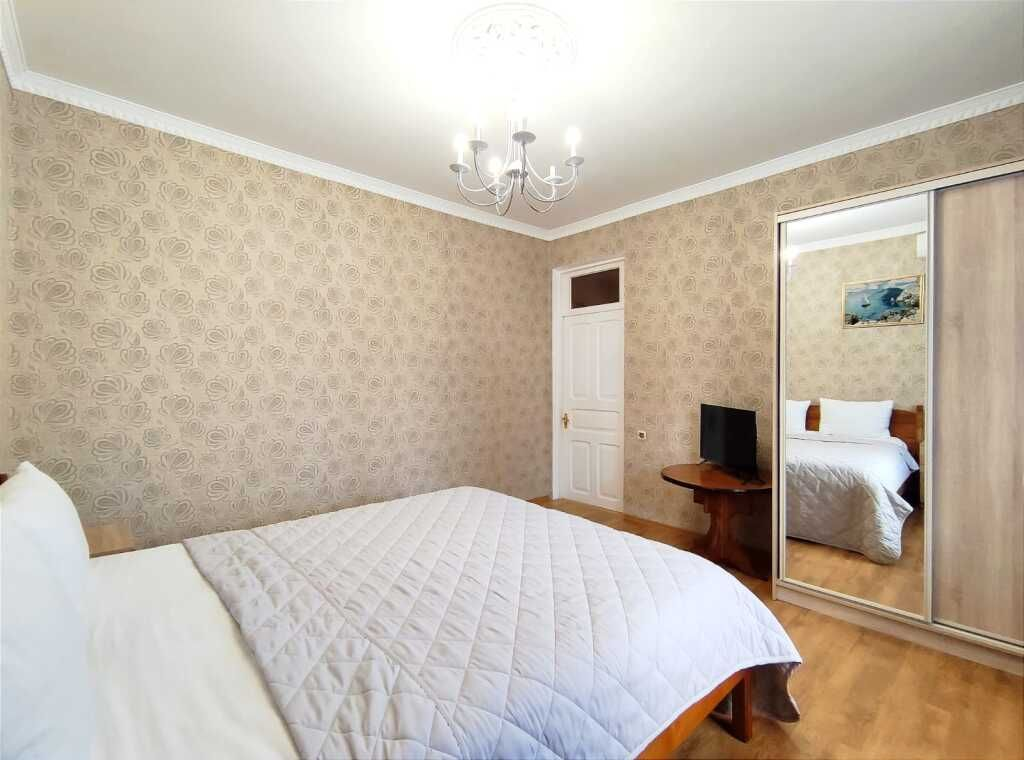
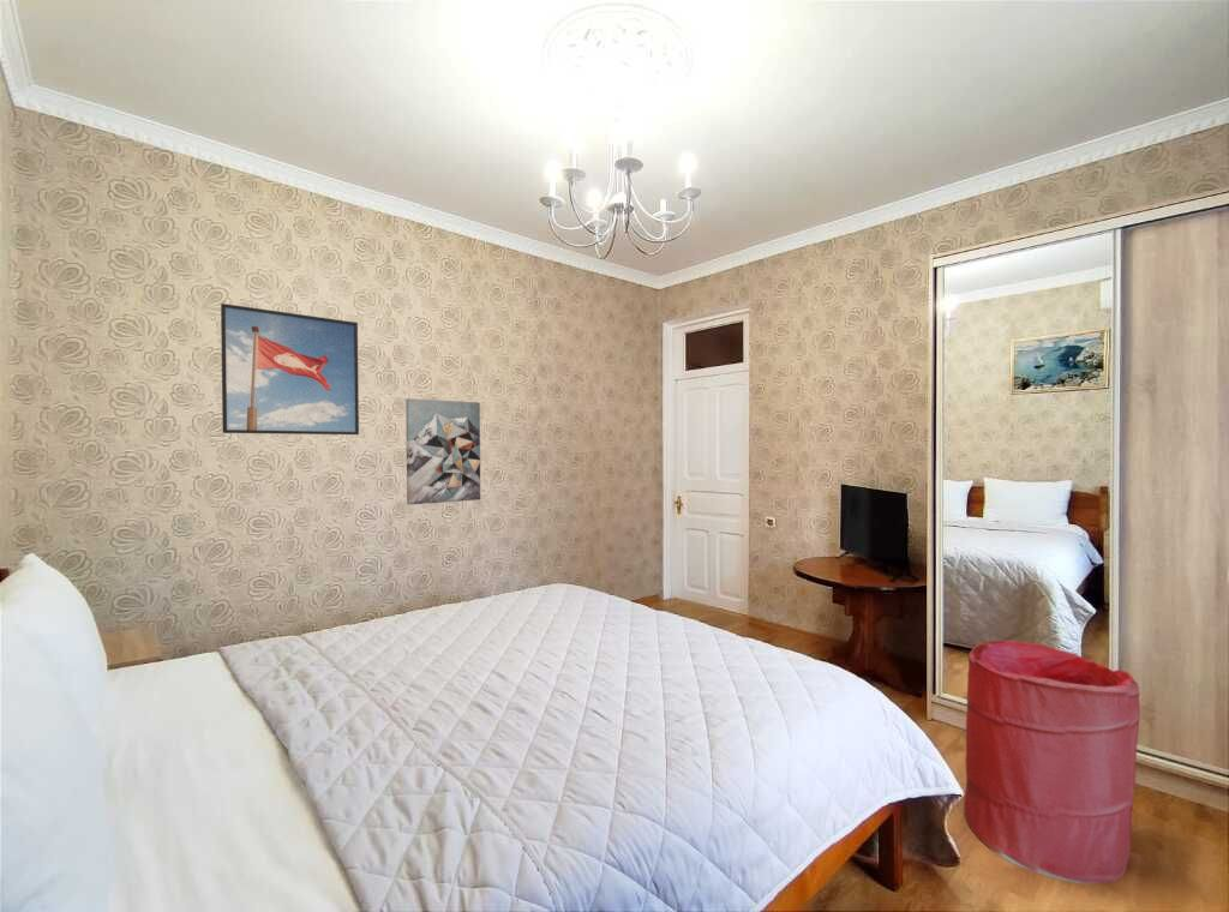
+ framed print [220,302,360,436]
+ wall art [404,397,481,505]
+ laundry hamper [963,640,1141,886]
